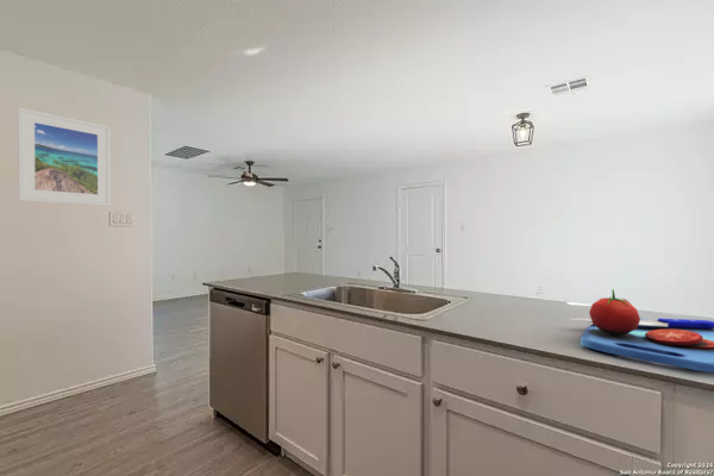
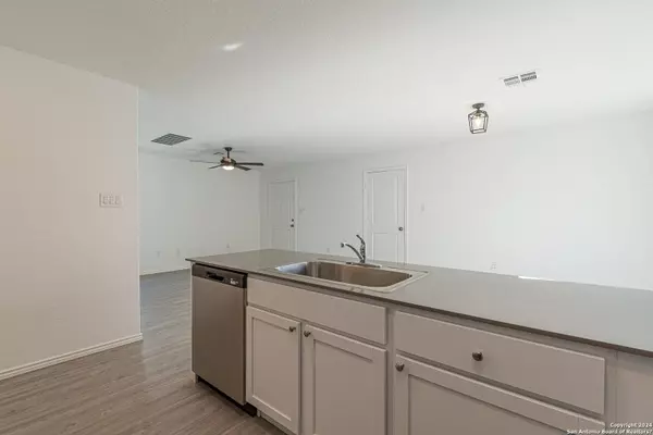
- chopping board [570,288,714,374]
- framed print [17,106,112,207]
